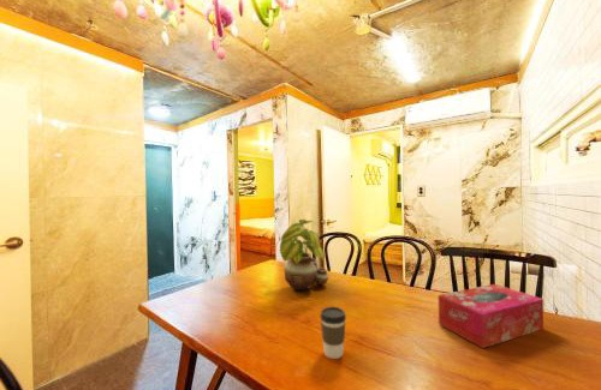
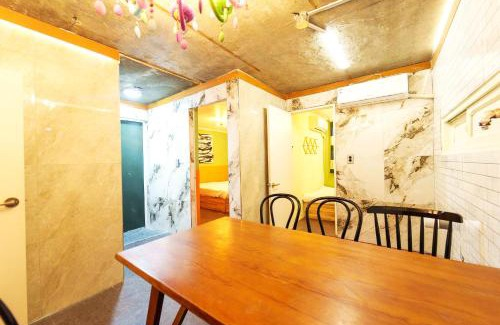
- tissue box [438,283,545,349]
- coffee cup [319,306,347,360]
- potted plant [279,218,329,292]
